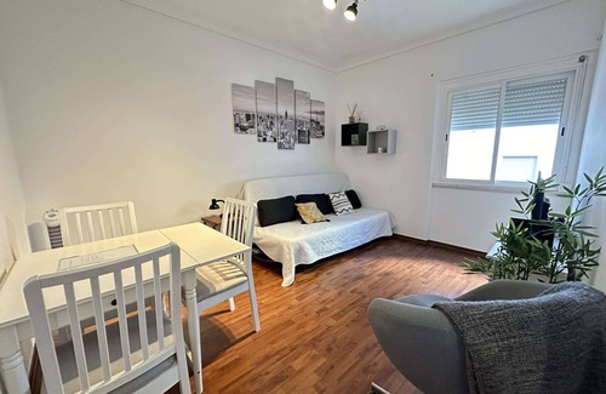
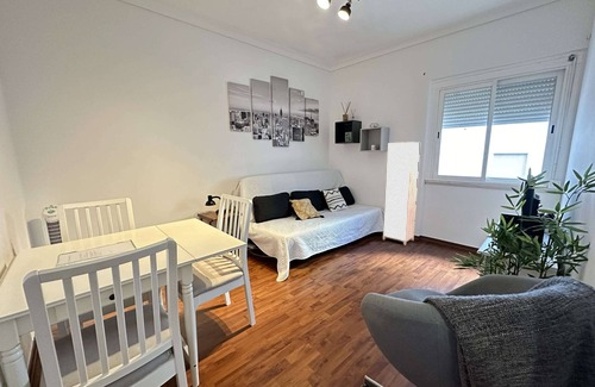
+ cabinet [382,141,420,246]
